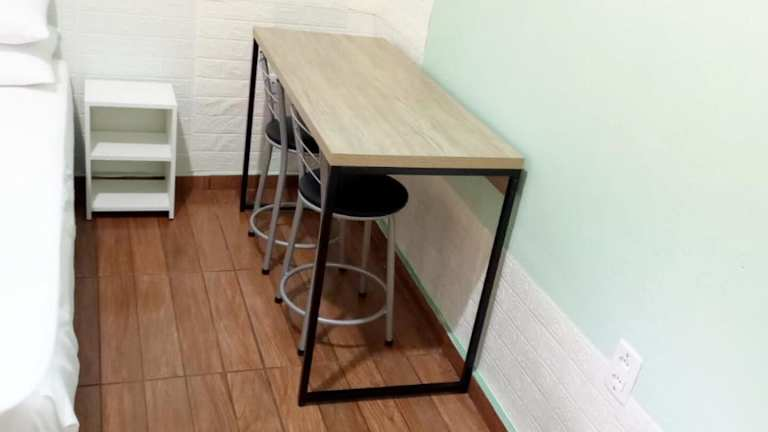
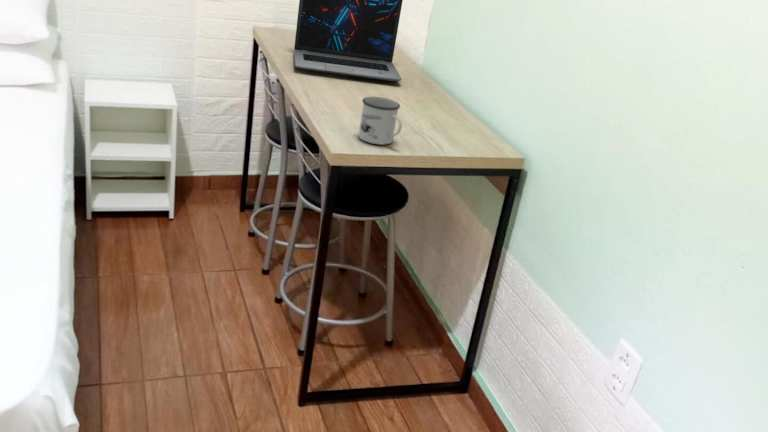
+ laptop [293,0,403,82]
+ mug [358,96,403,146]
